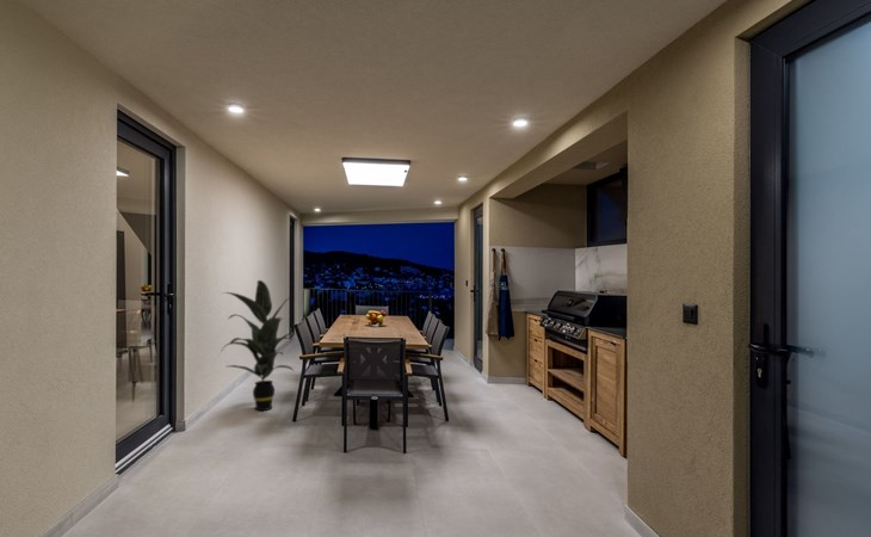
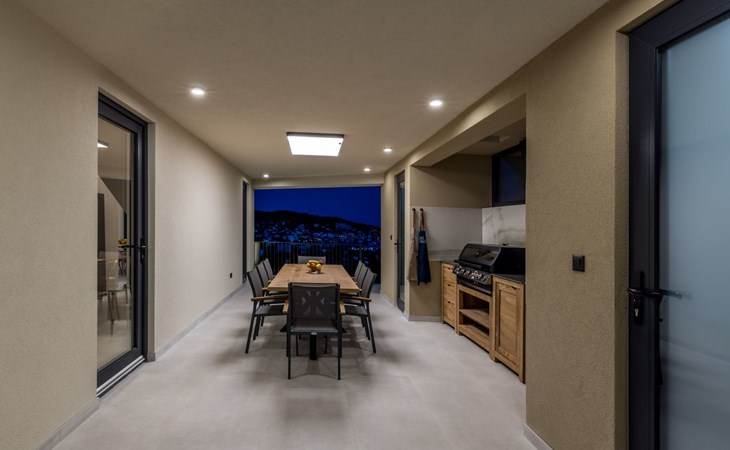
- indoor plant [220,279,297,412]
